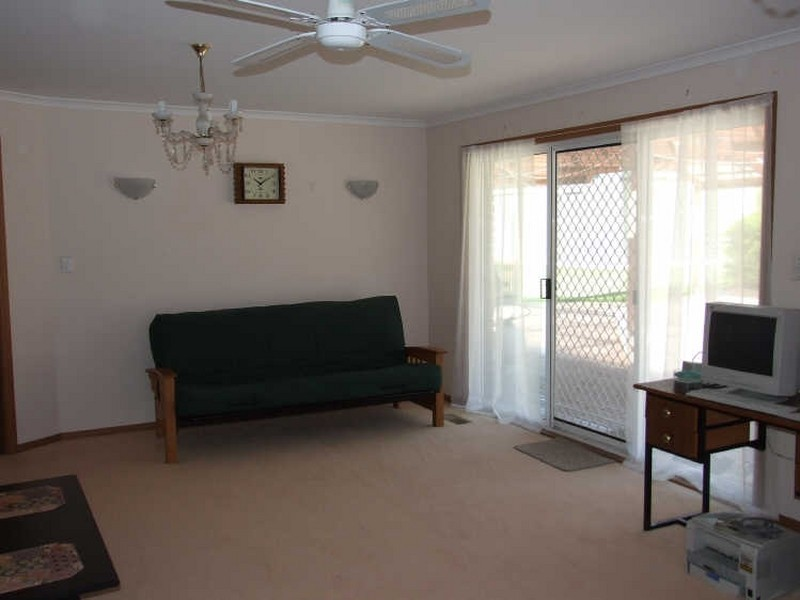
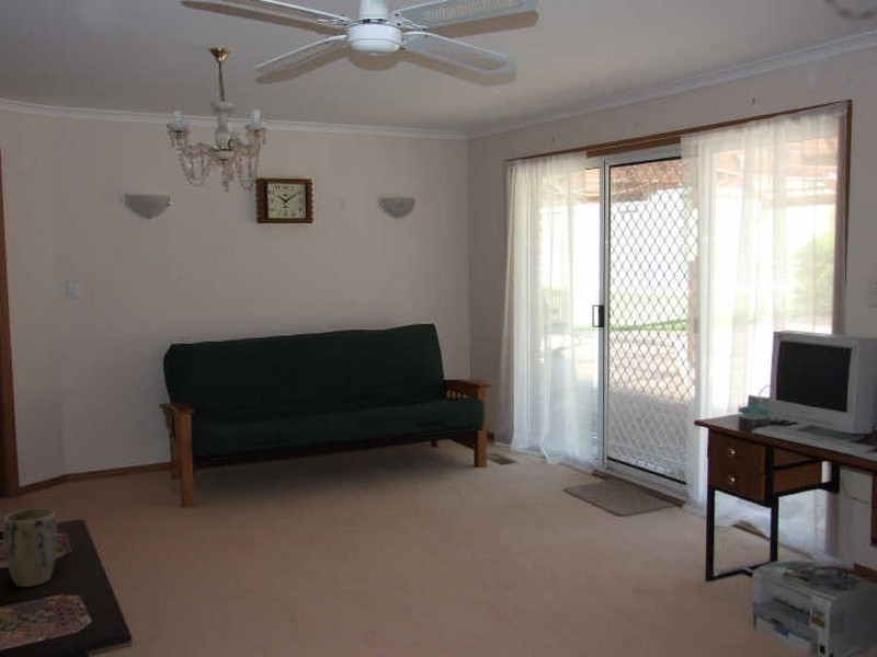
+ plant pot [2,507,58,588]
